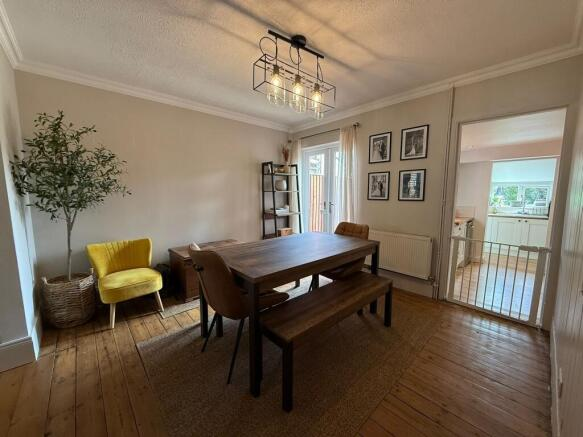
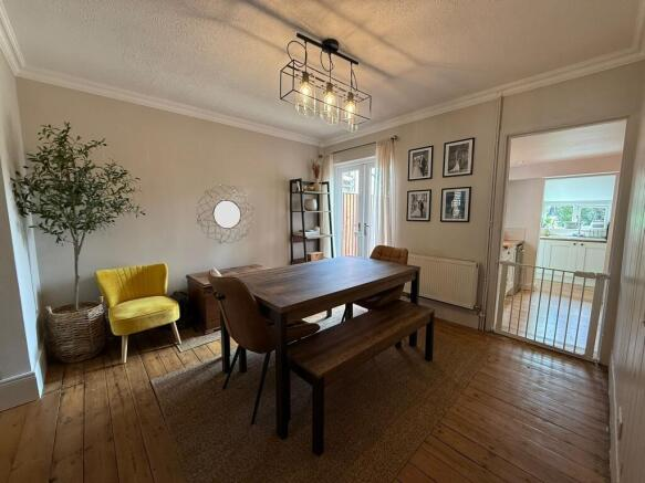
+ home mirror [196,183,256,245]
